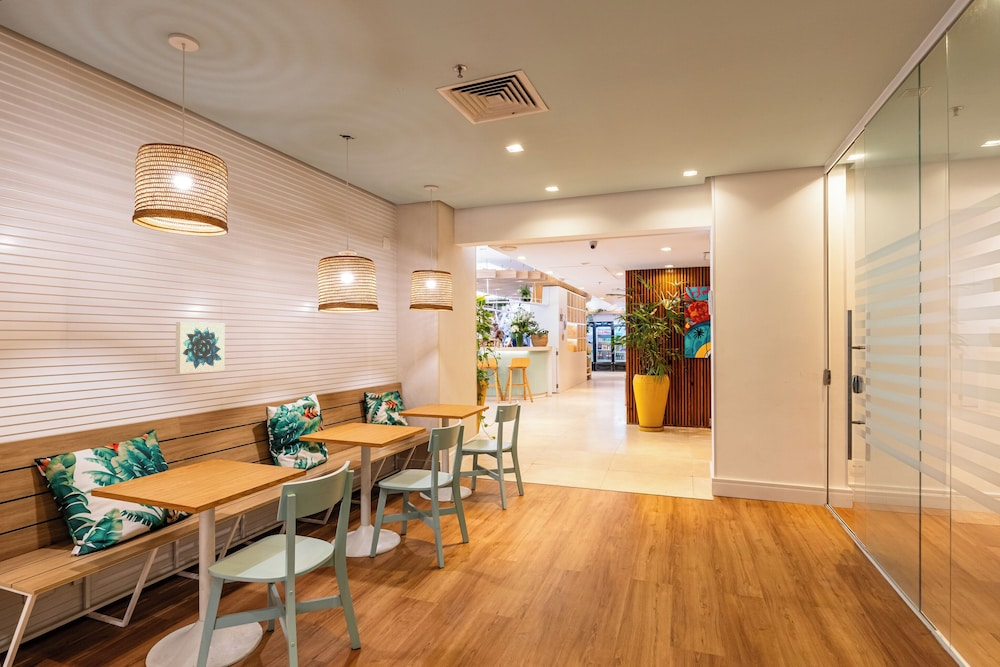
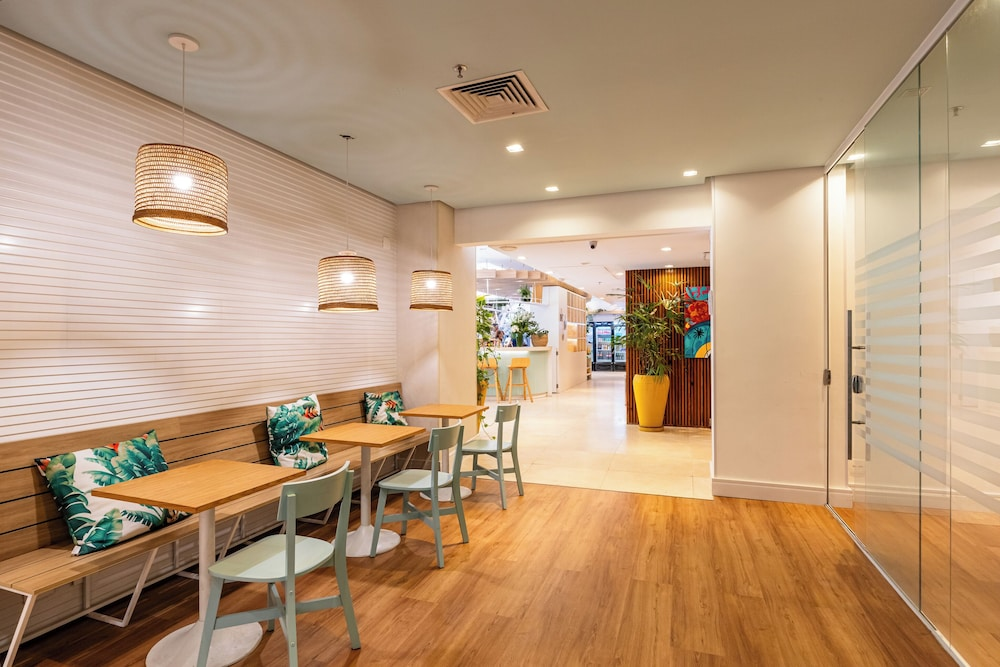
- wall art [175,321,226,374]
